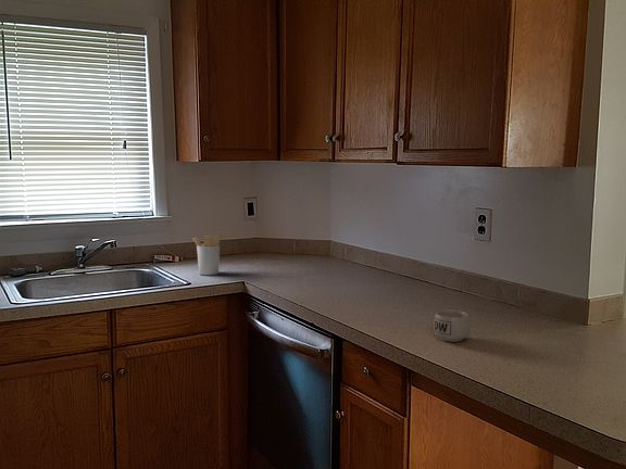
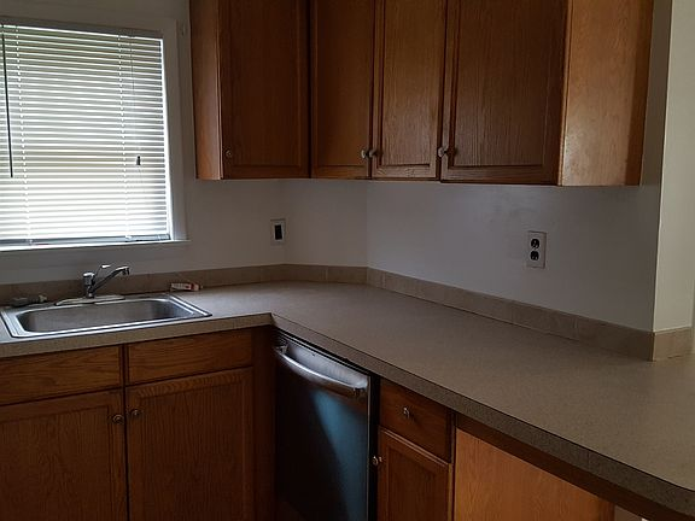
- mug [433,309,472,343]
- utensil holder [191,230,223,276]
